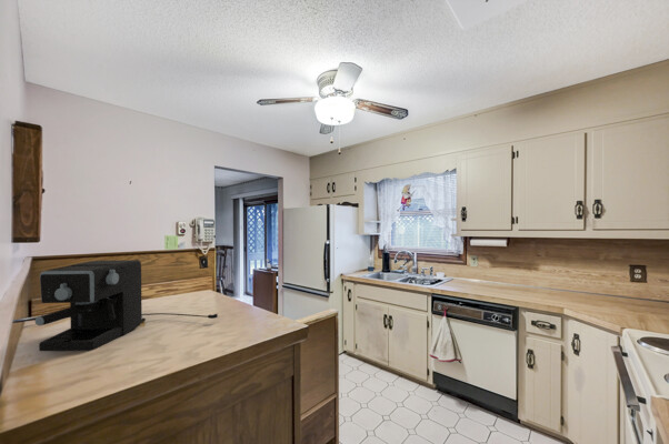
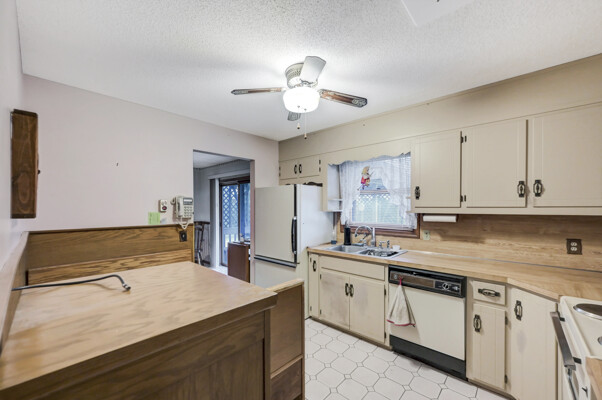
- coffee maker [34,259,219,352]
